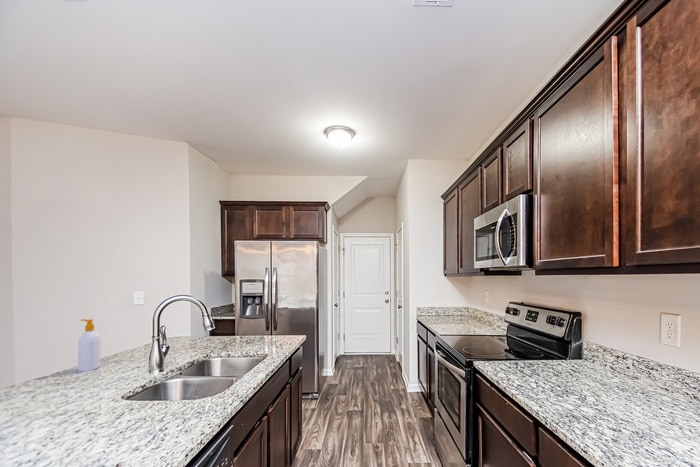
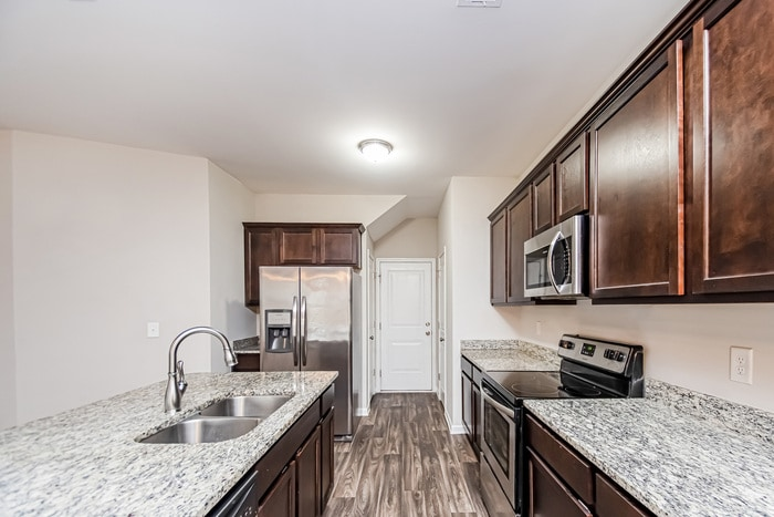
- soap bottle [77,318,101,372]
